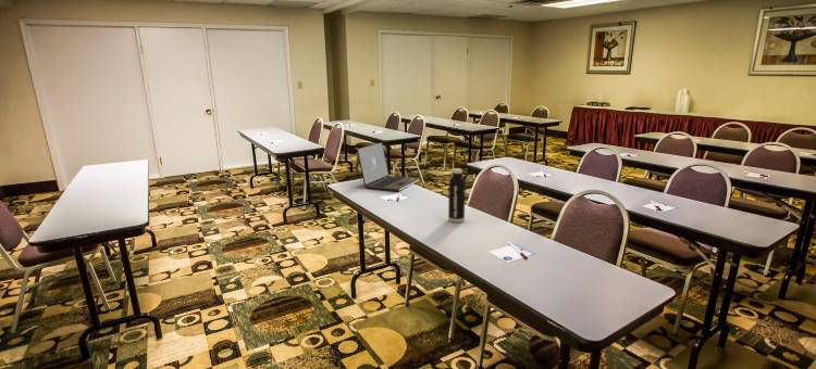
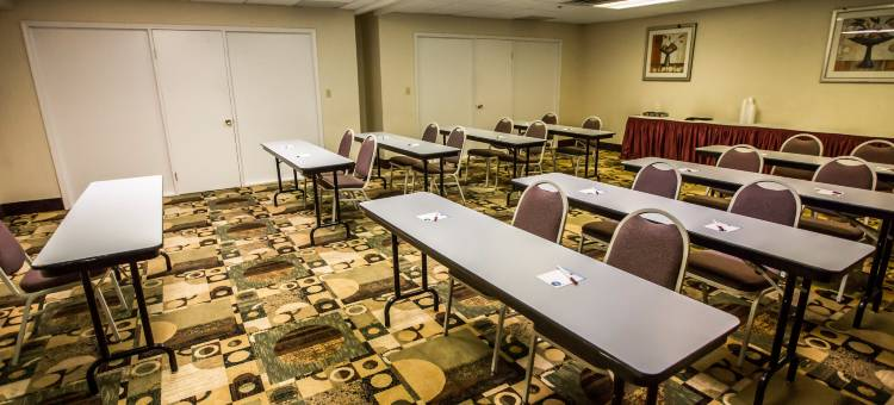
- water bottle [447,167,467,224]
- laptop [356,141,421,192]
